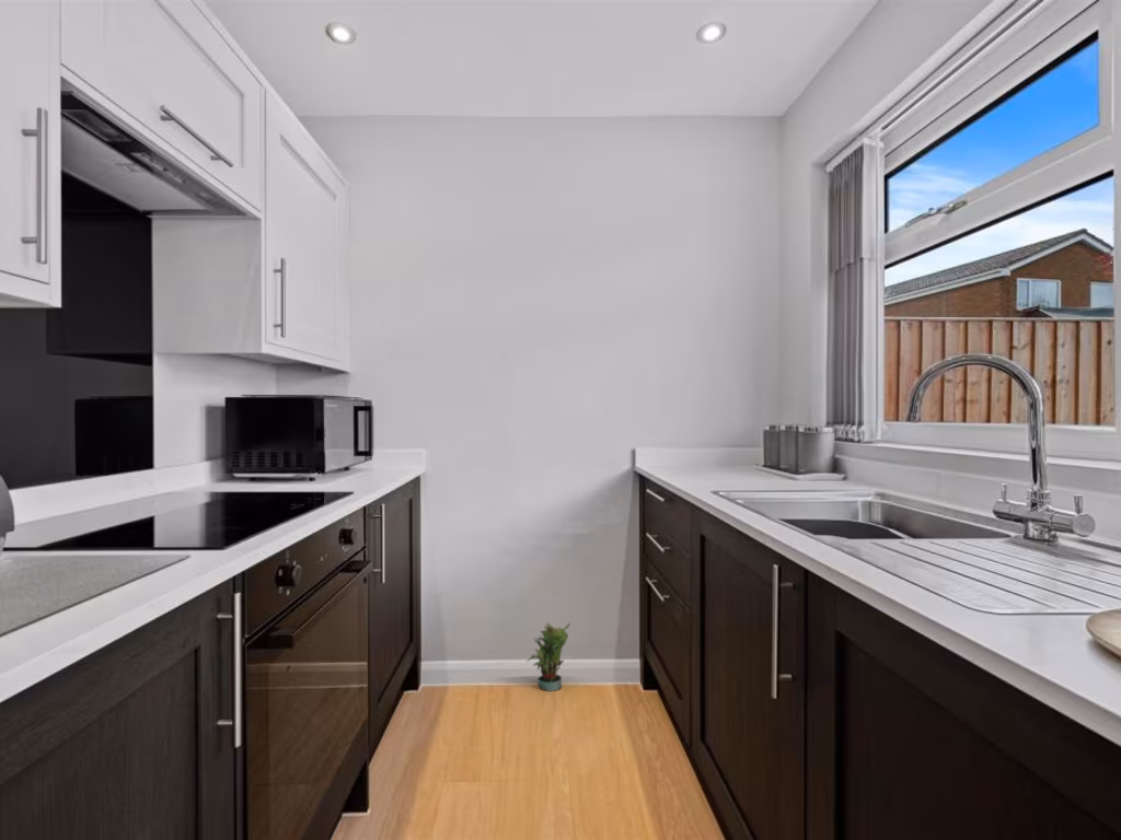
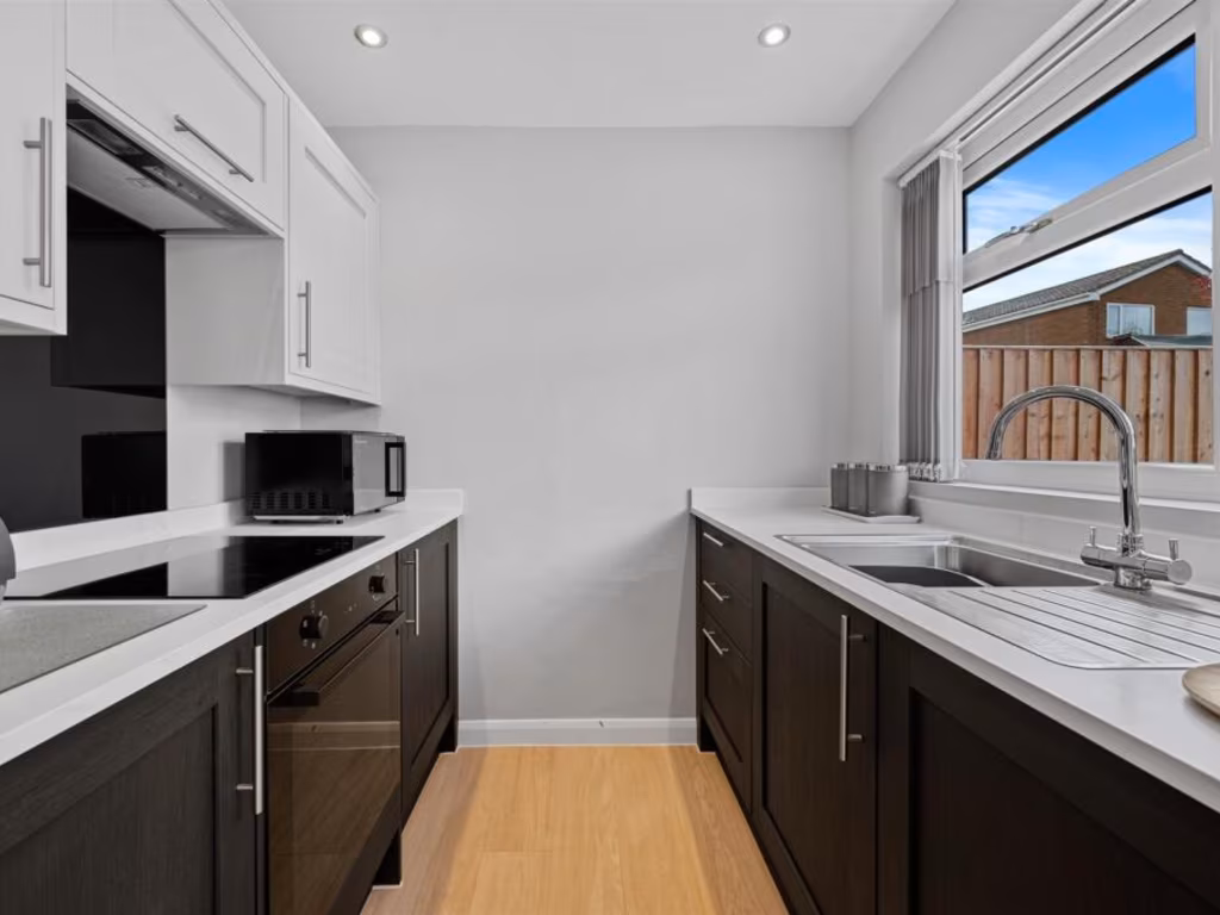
- potted plant [524,621,571,692]
